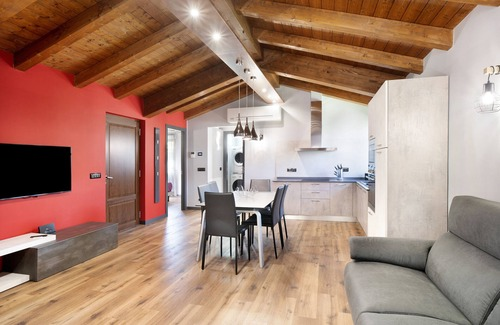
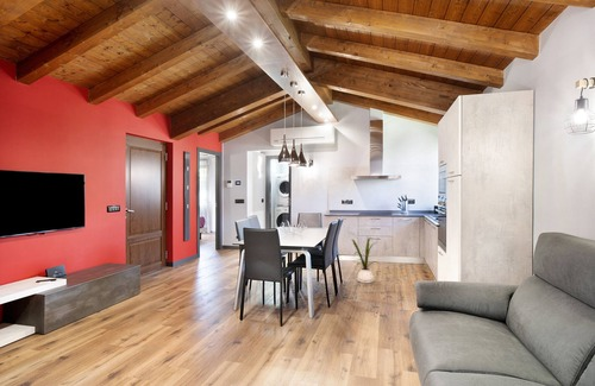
+ house plant [347,232,378,284]
